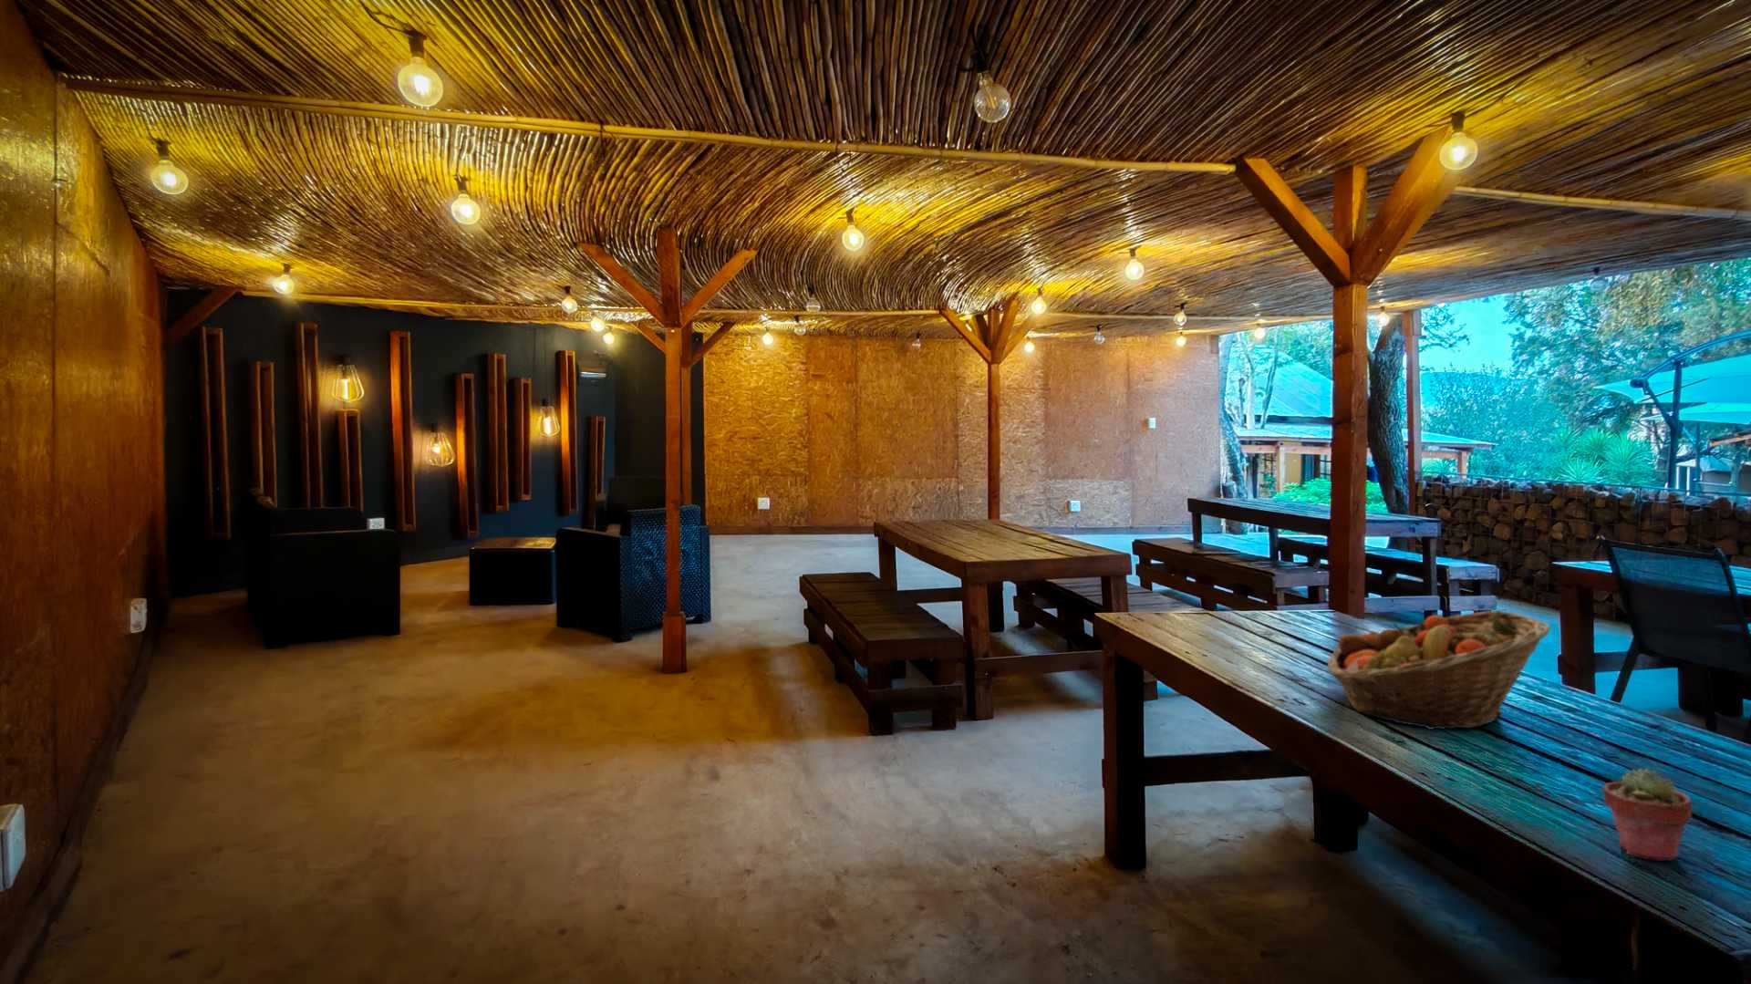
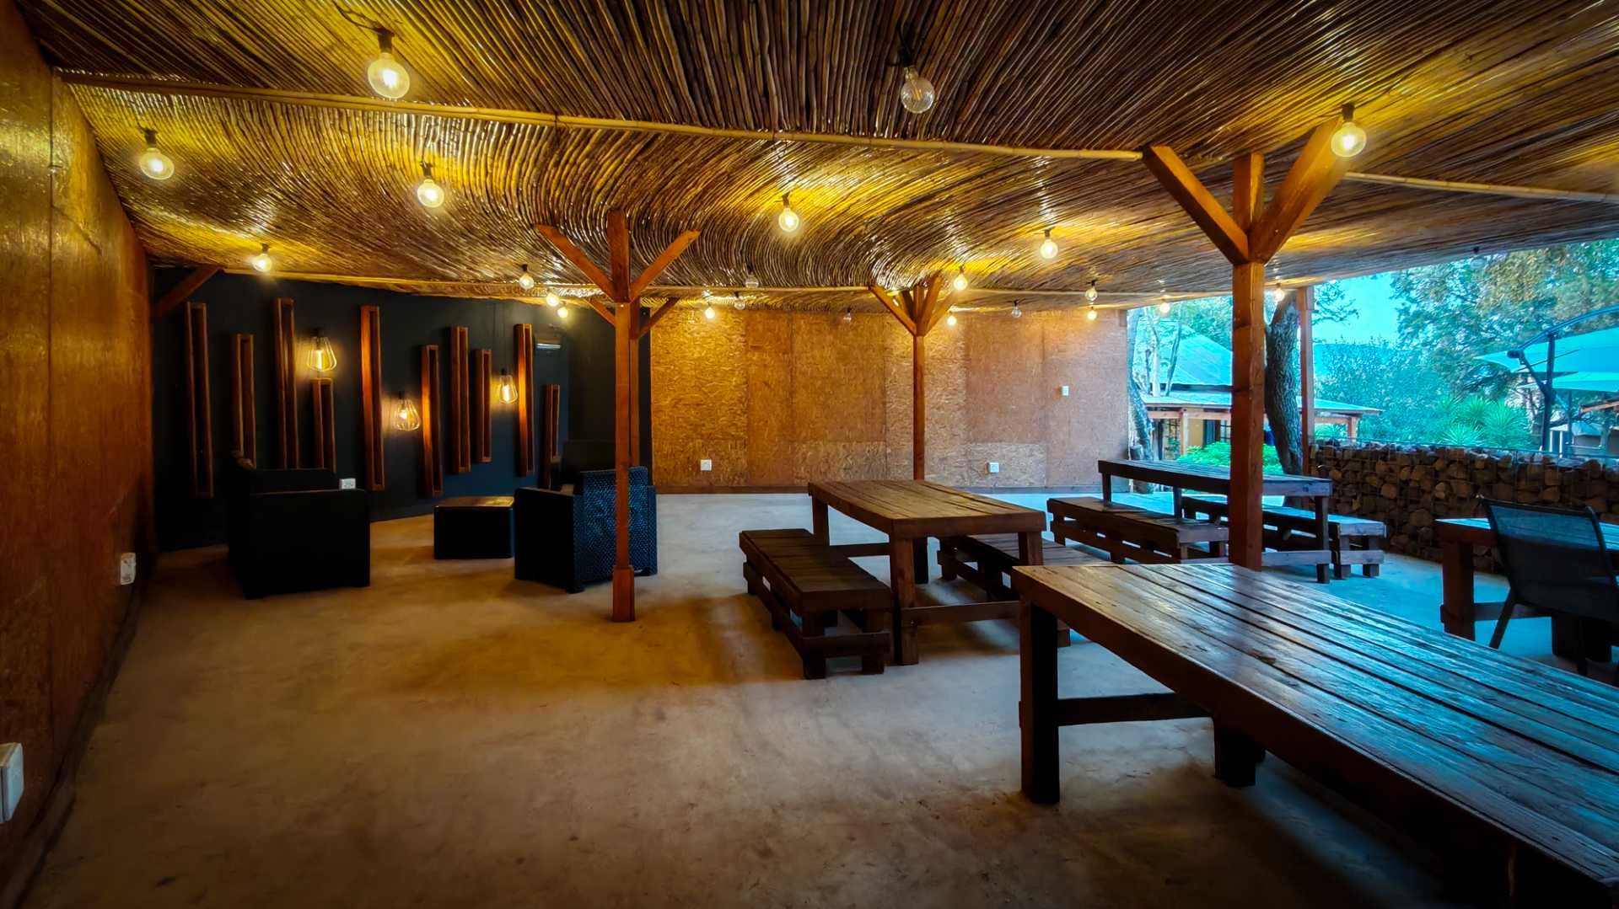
- fruit basket [1326,609,1553,730]
- potted succulent [1602,767,1692,861]
